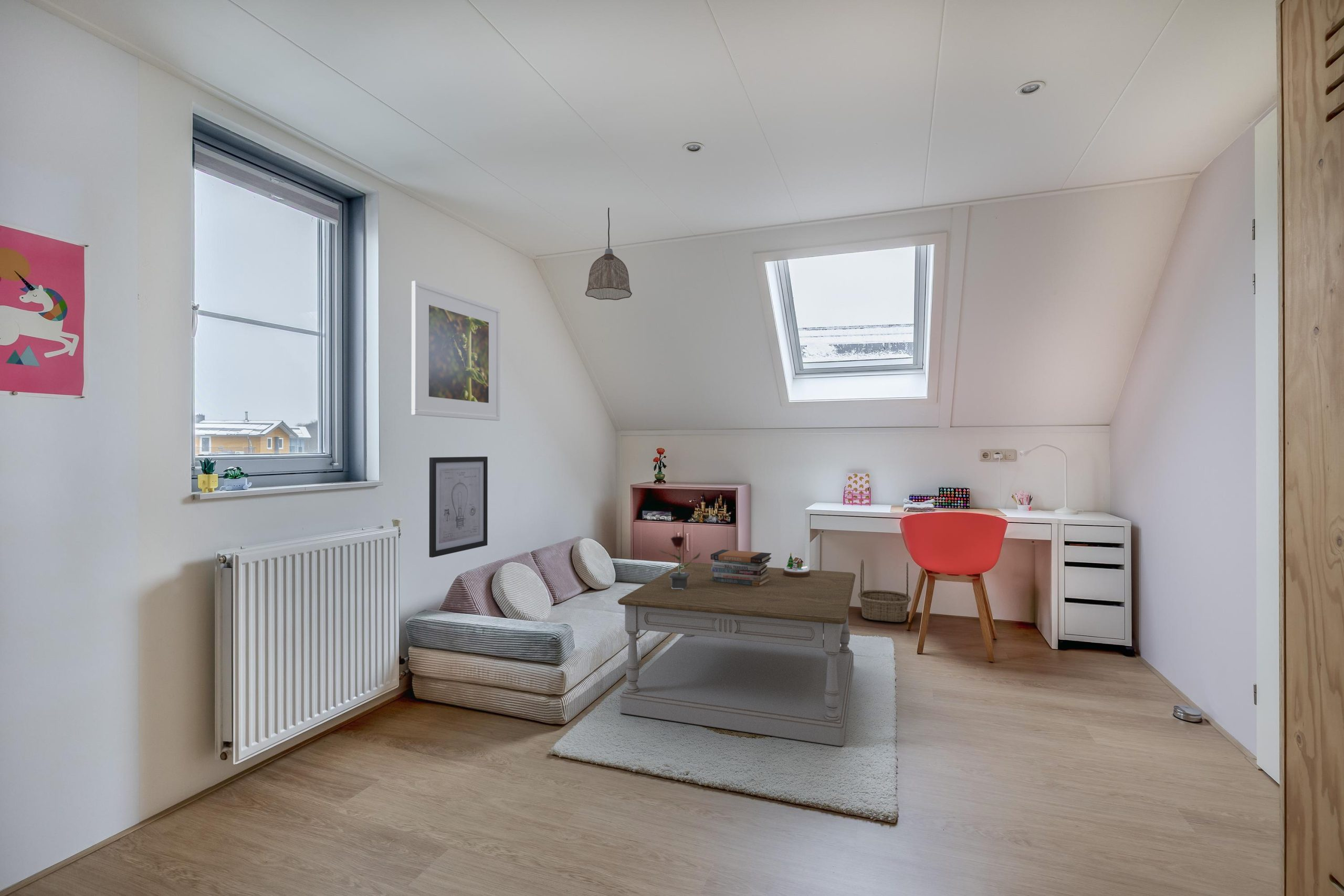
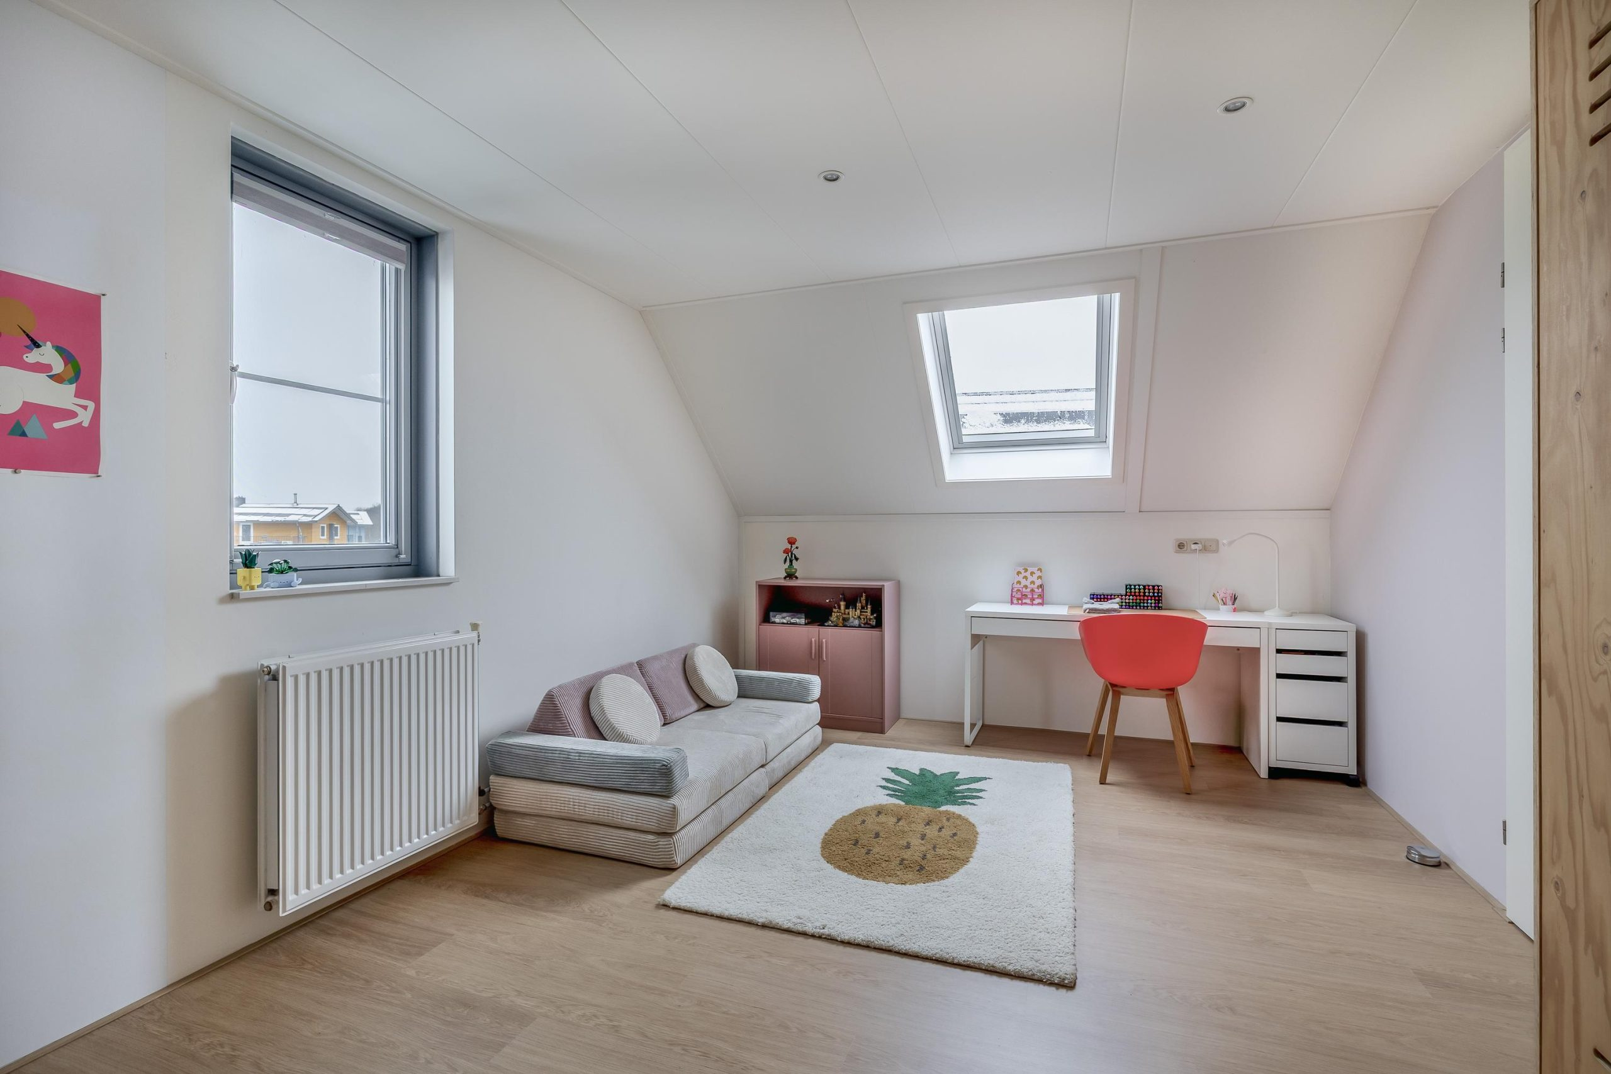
- book stack [710,549,772,587]
- potted flower [658,535,701,589]
- snow globe [783,552,811,577]
- coffee table [617,562,856,746]
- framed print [411,280,501,421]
- basket [857,559,911,623]
- pendant lamp [585,207,633,301]
- wall art [429,456,488,558]
